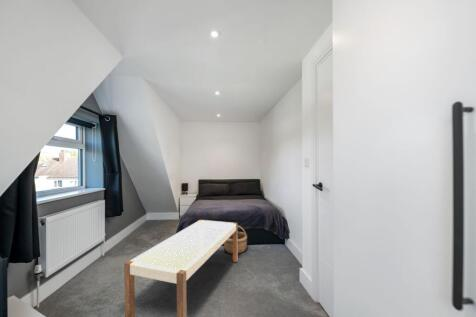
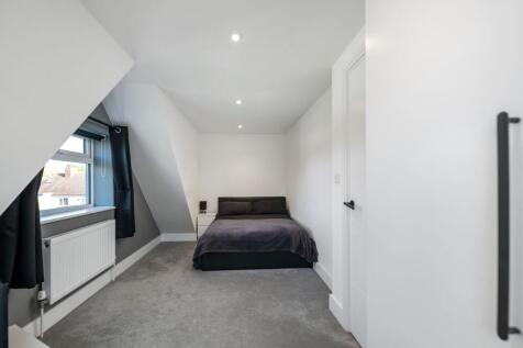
- bench [123,219,239,317]
- wicker basket [223,225,248,254]
